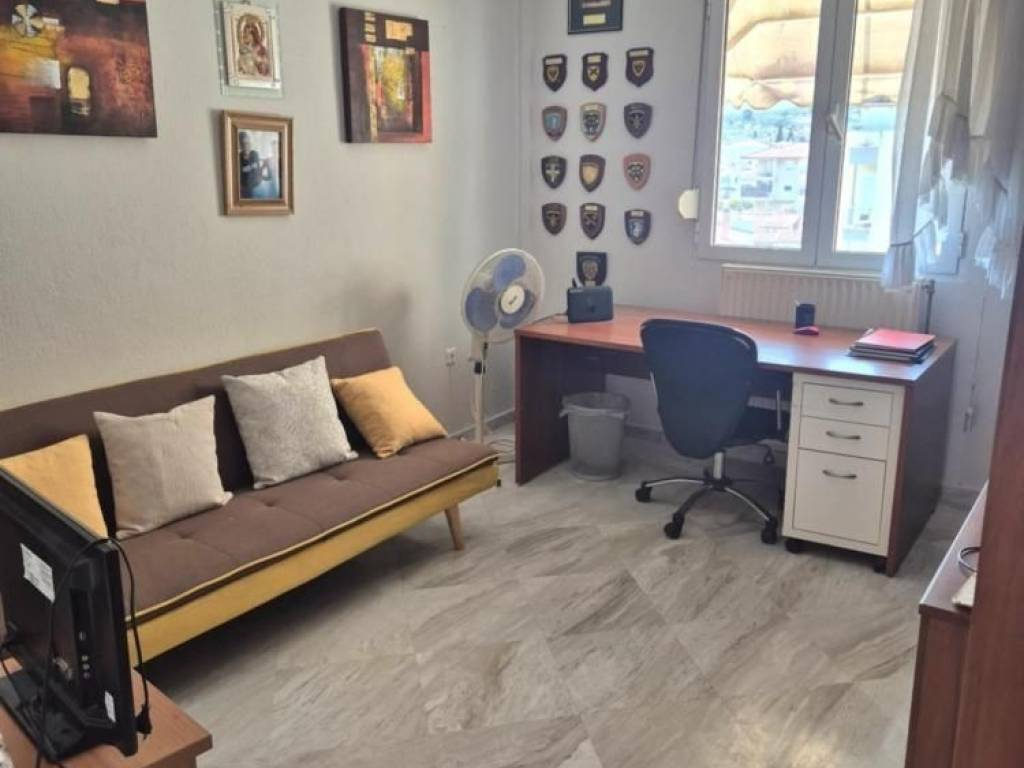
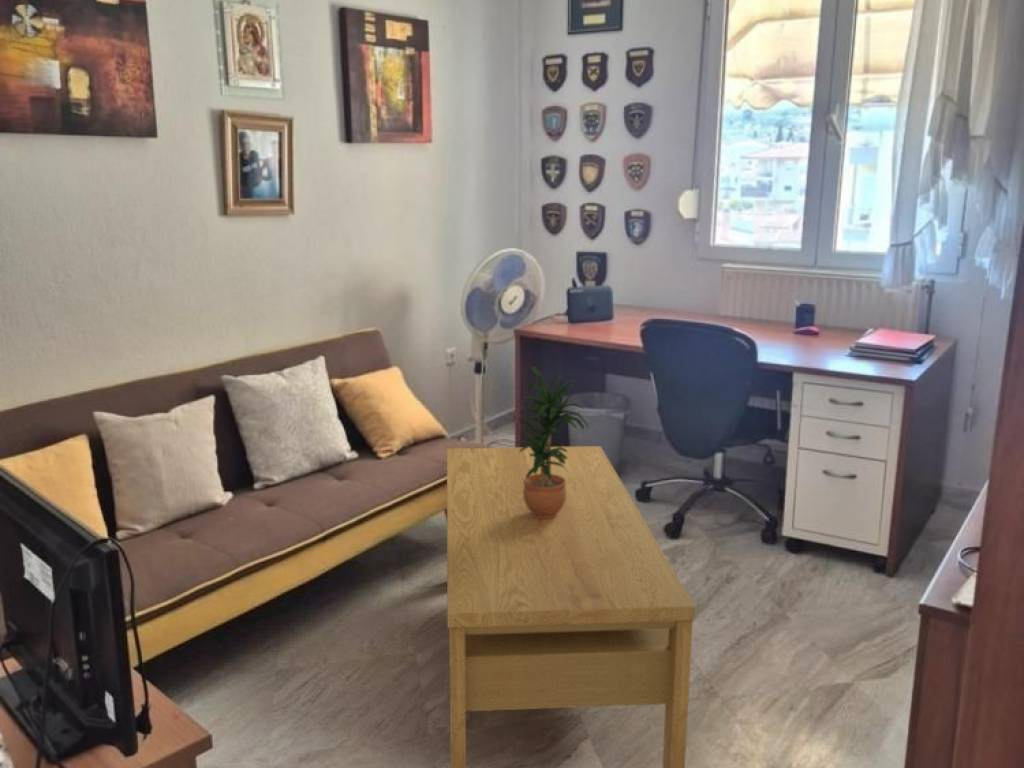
+ potted plant [516,367,589,518]
+ coffee table [446,445,696,768]
